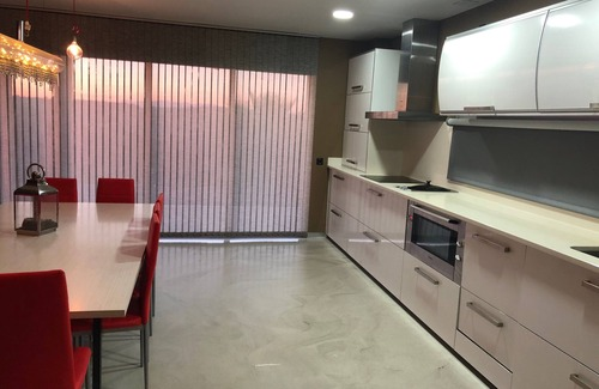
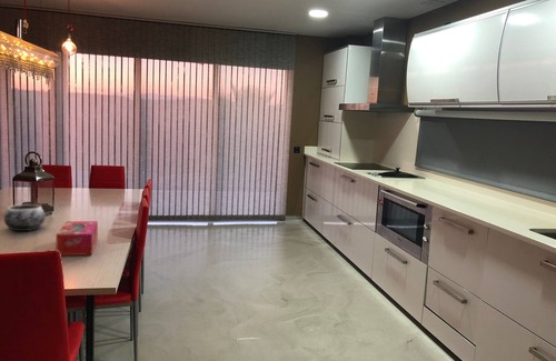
+ tissue box [54,220,99,257]
+ decorative bowl [2,203,46,232]
